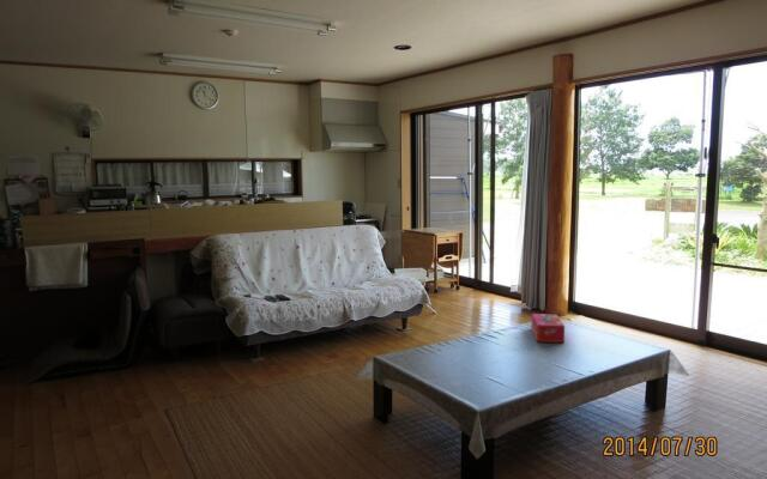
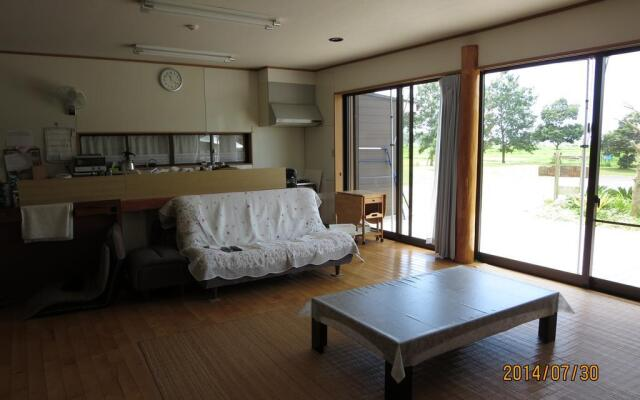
- tissue box [530,313,566,344]
